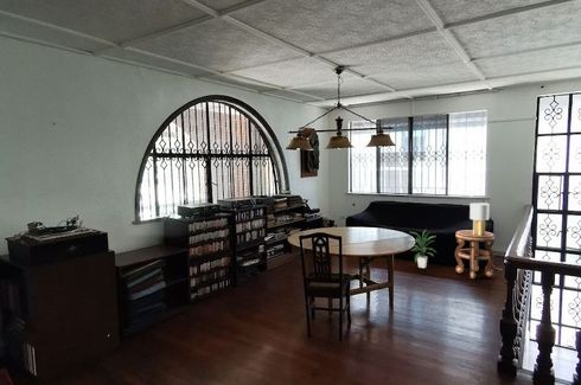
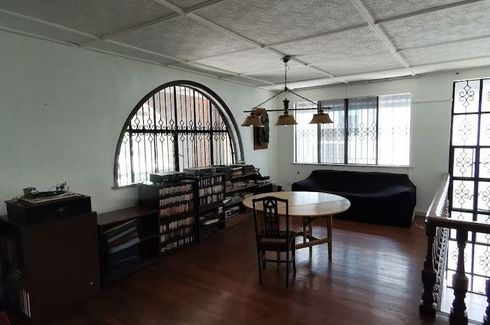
- lamp [468,201,490,236]
- indoor plant [410,229,436,269]
- side table [454,229,496,280]
